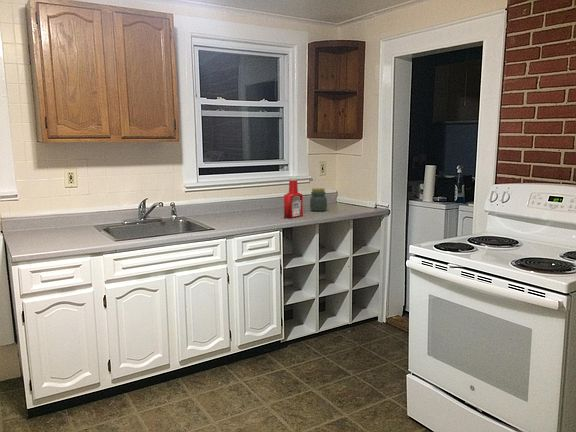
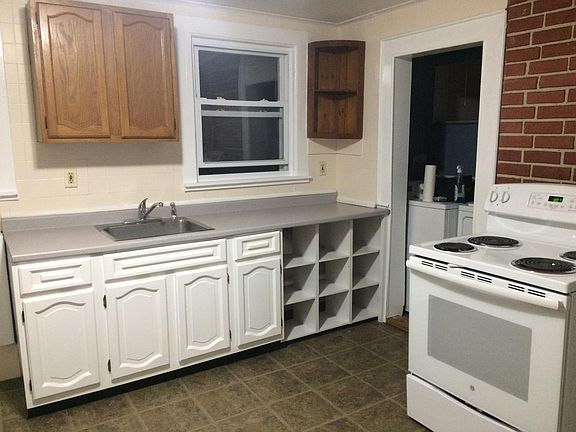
- soap bottle [283,176,304,219]
- jar [309,187,328,212]
